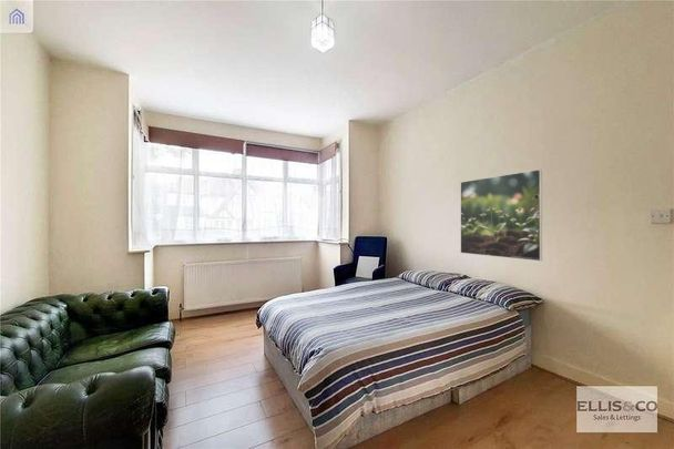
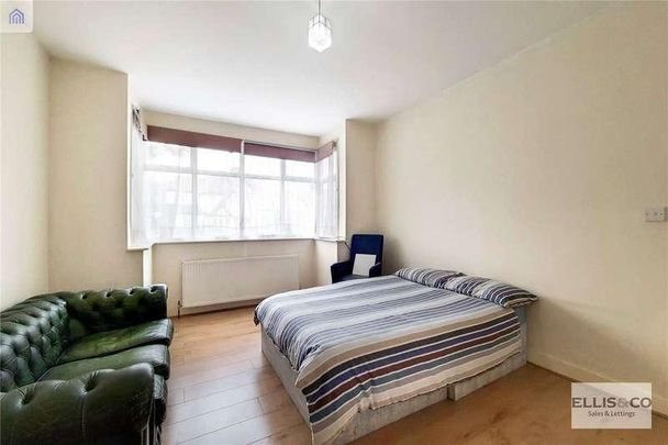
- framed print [459,169,543,262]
